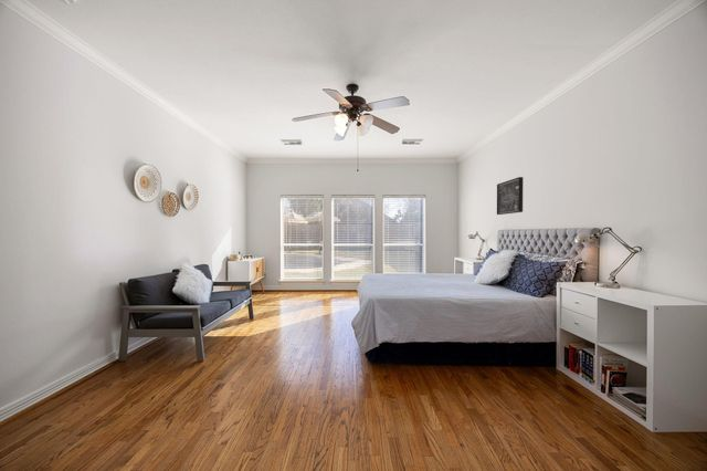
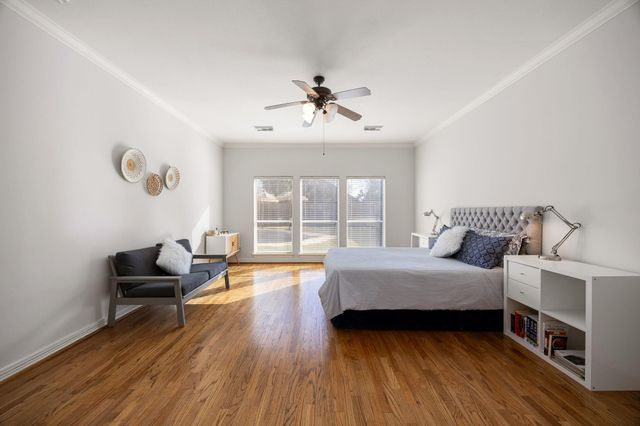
- wall art [496,176,525,216]
